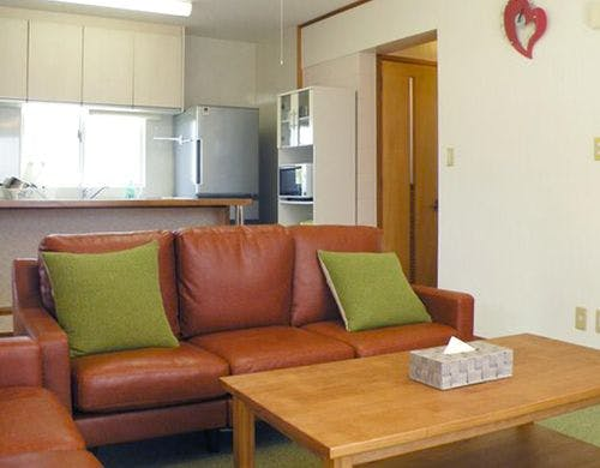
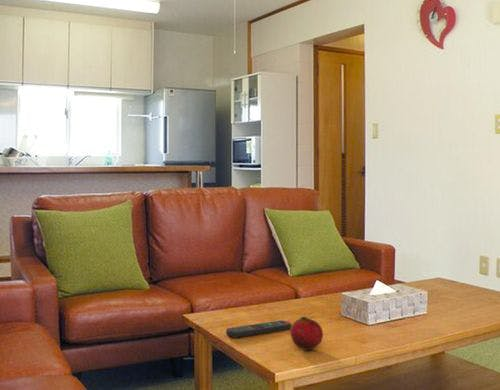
+ remote control [225,320,292,339]
+ fruit [289,316,324,351]
